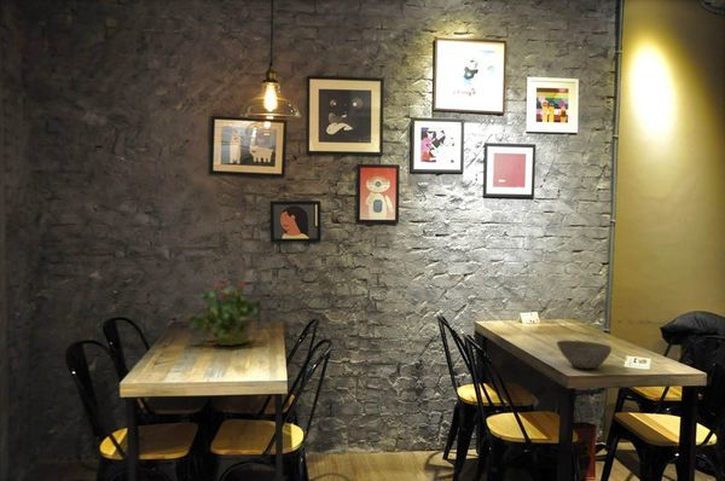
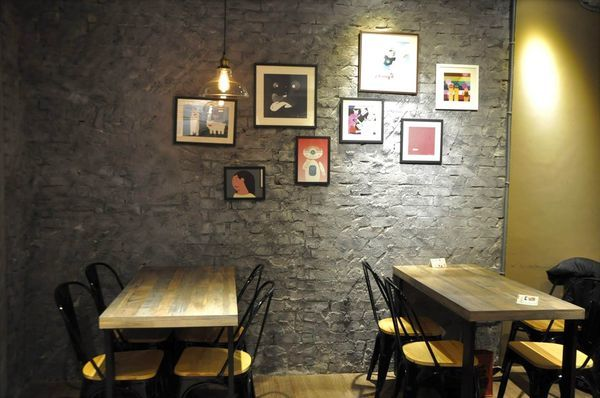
- bowl [556,340,613,370]
- potted plant [186,279,266,347]
